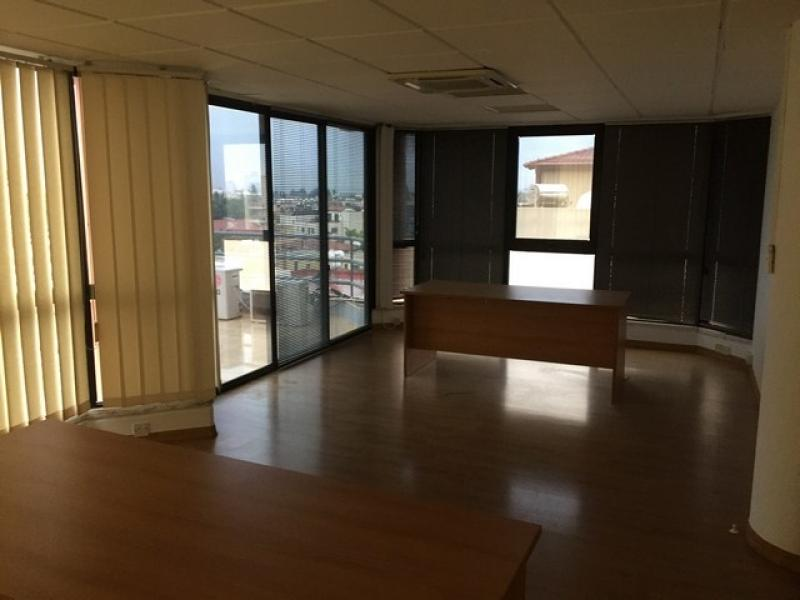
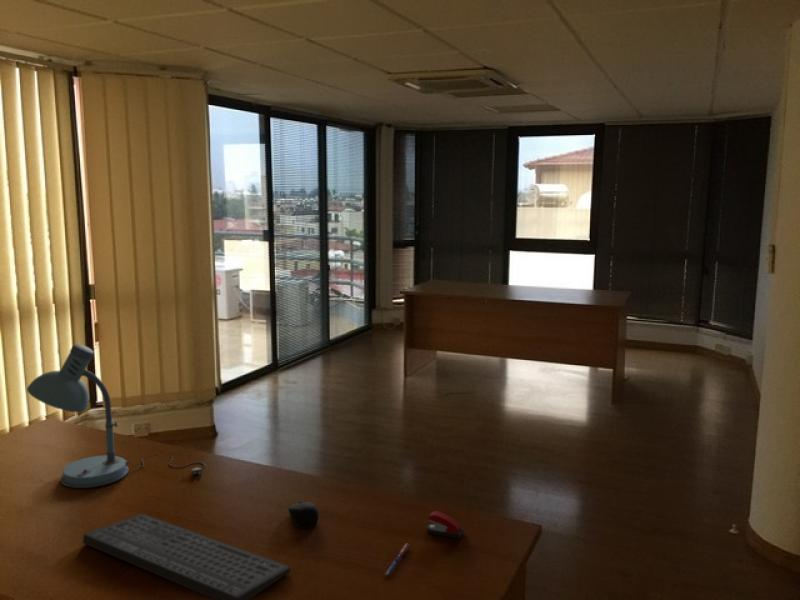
+ desk lamp [26,343,206,489]
+ keyboard [82,513,292,600]
+ pen [384,543,410,576]
+ computer mouse [287,501,319,530]
+ stapler [426,510,465,540]
